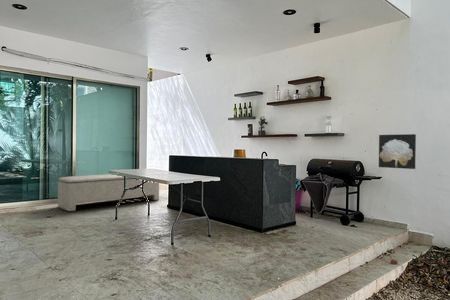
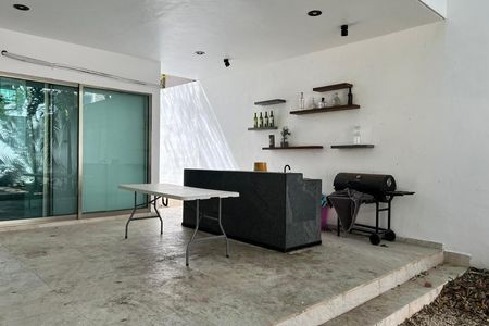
- wall art [378,133,417,170]
- bench [57,173,160,212]
